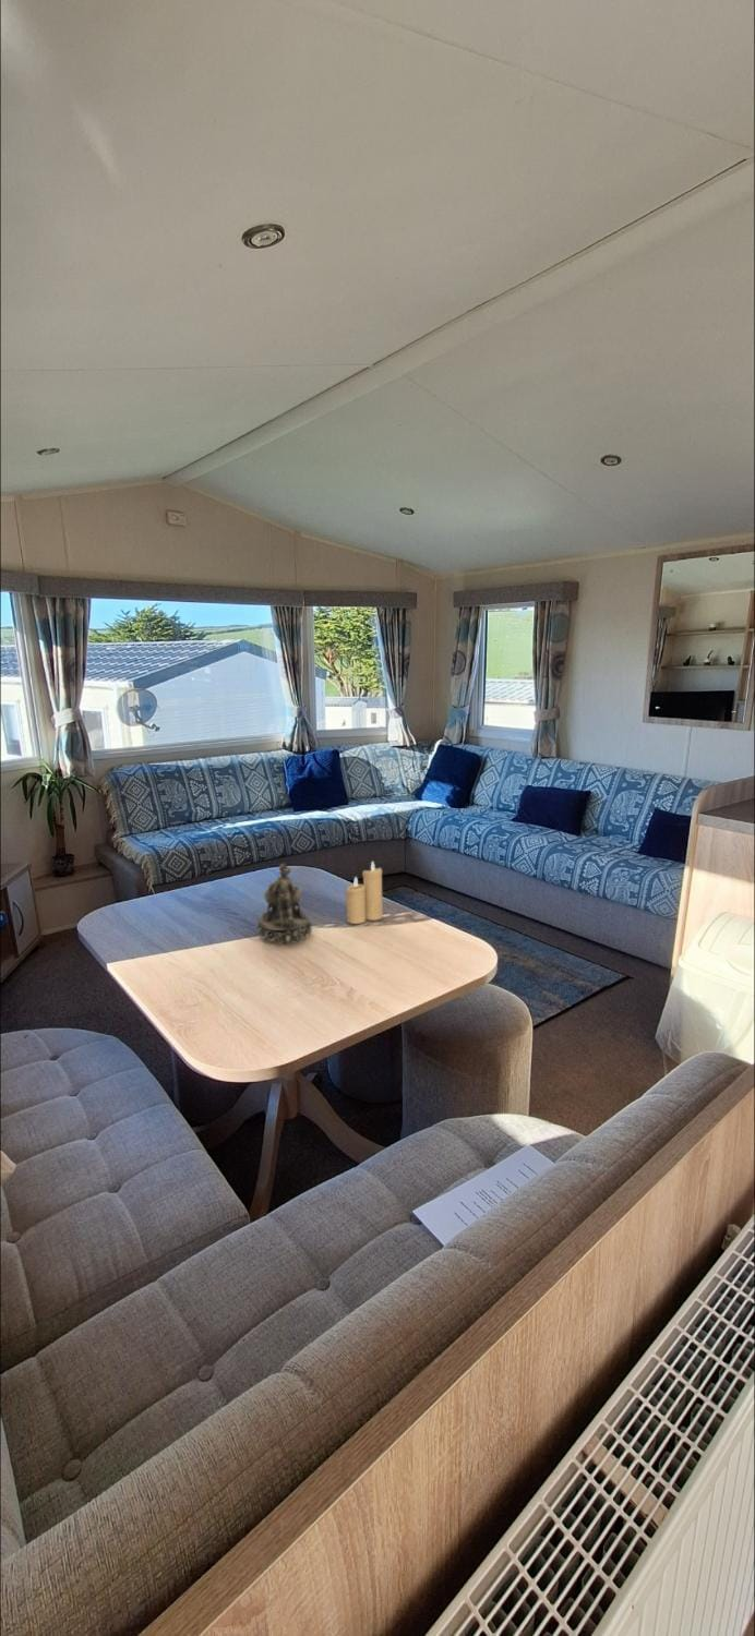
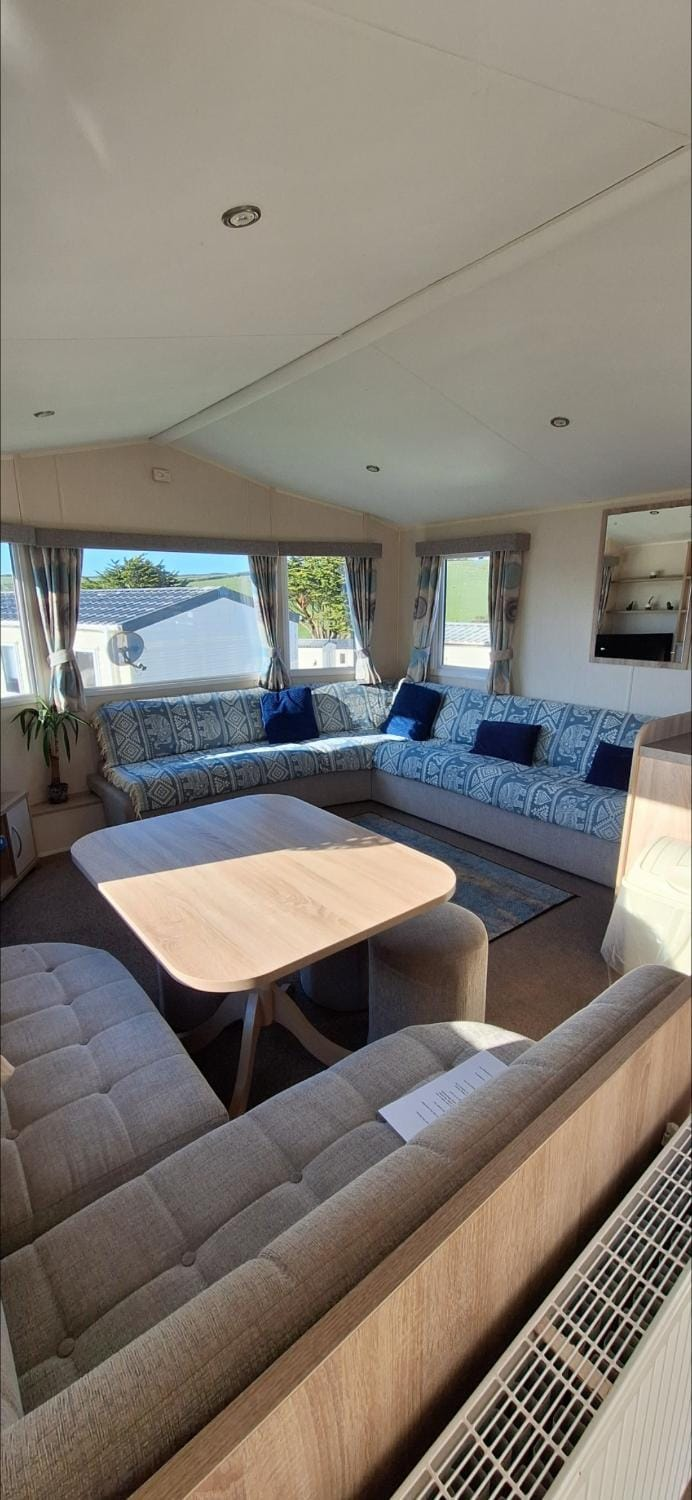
- decorative bowl [257,863,312,947]
- candle [345,861,384,925]
